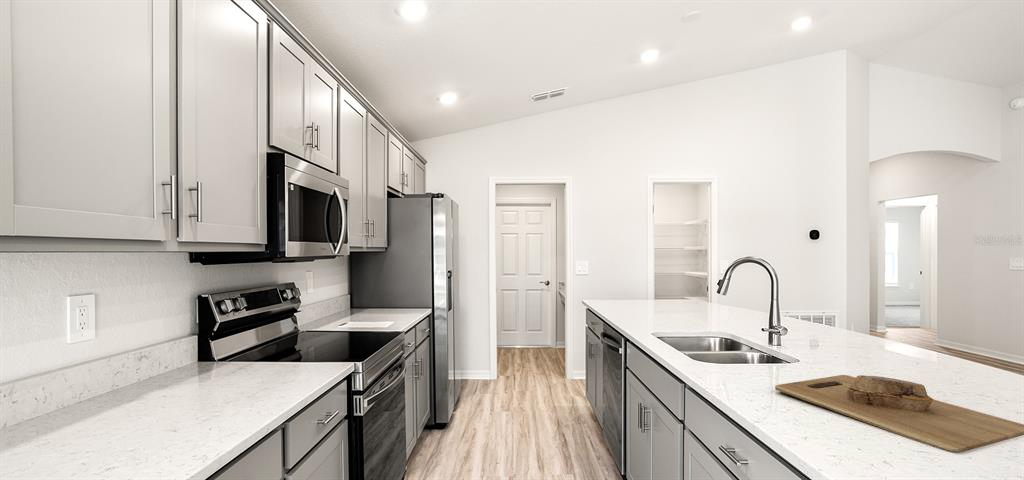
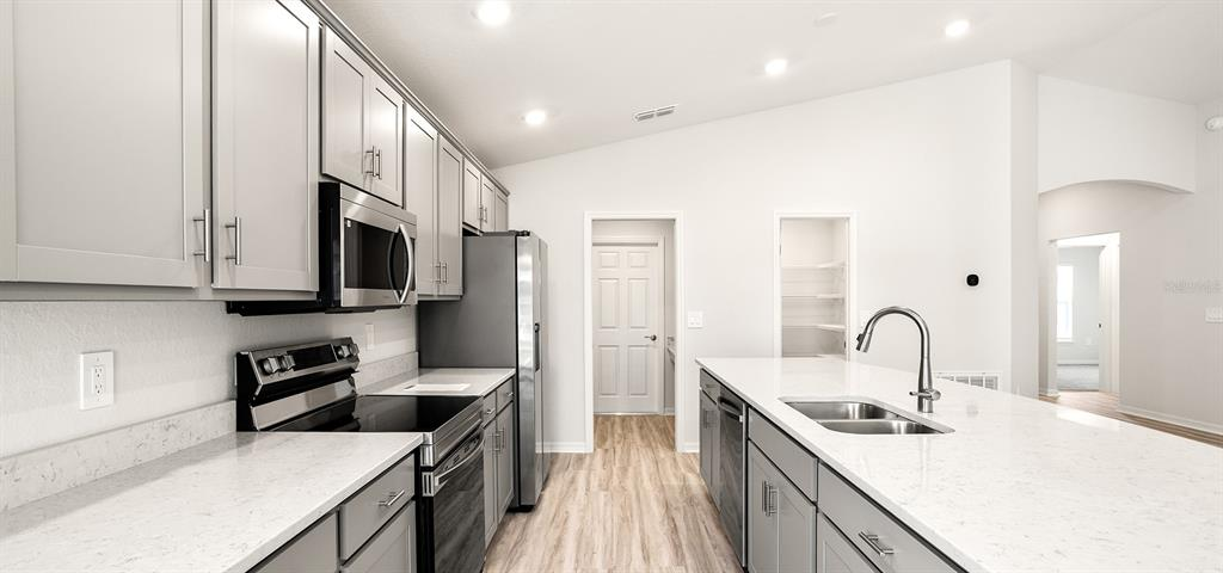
- cutting board [774,374,1024,454]
